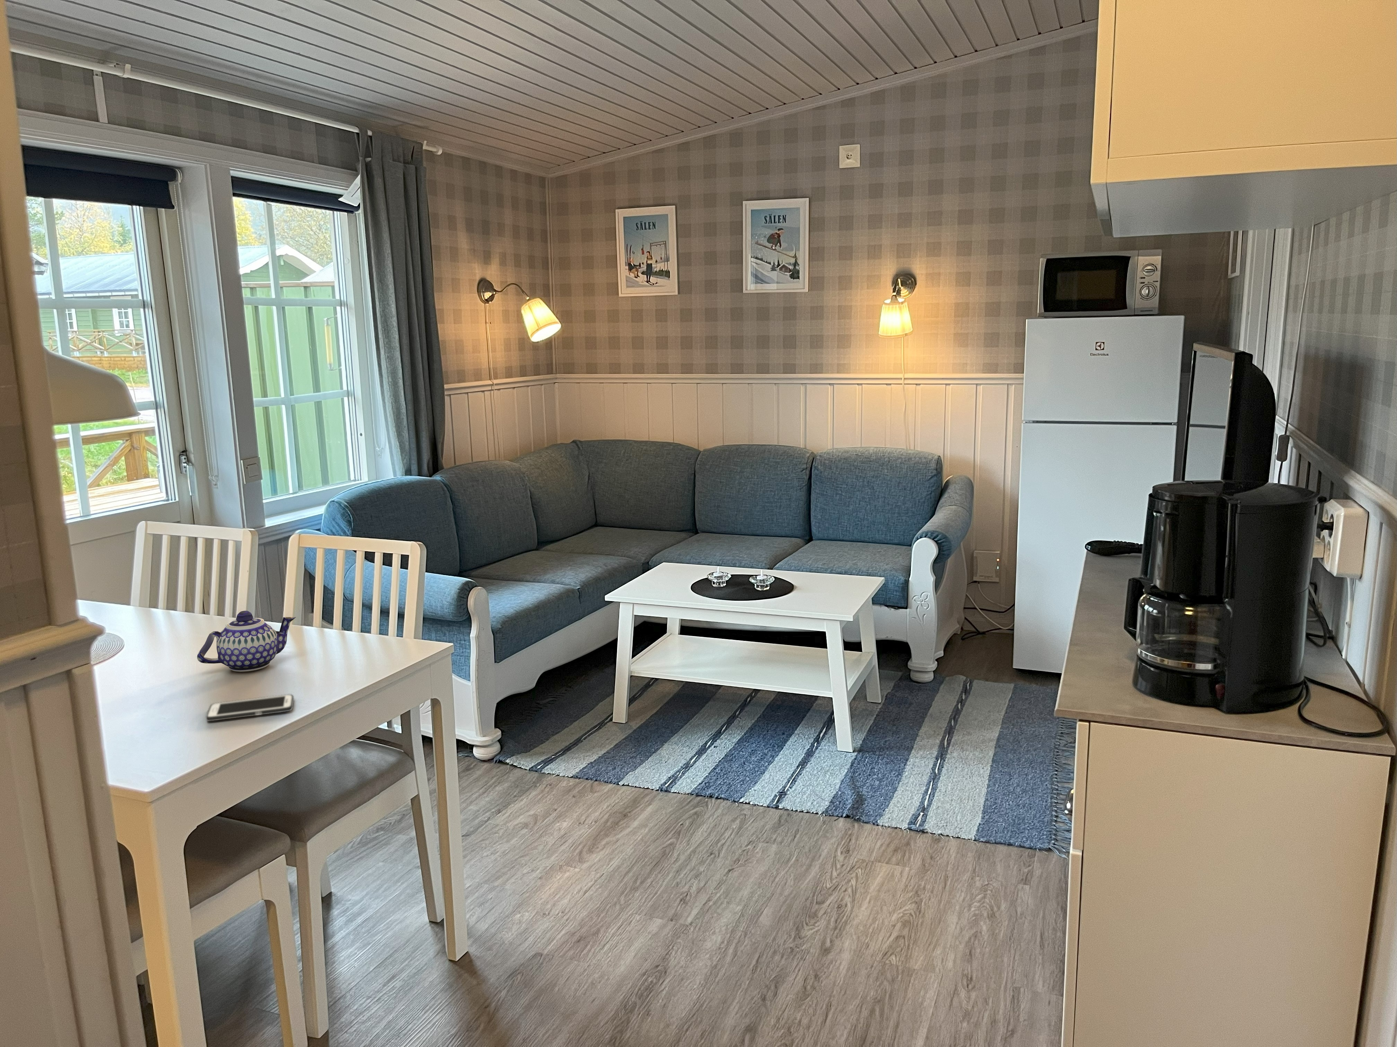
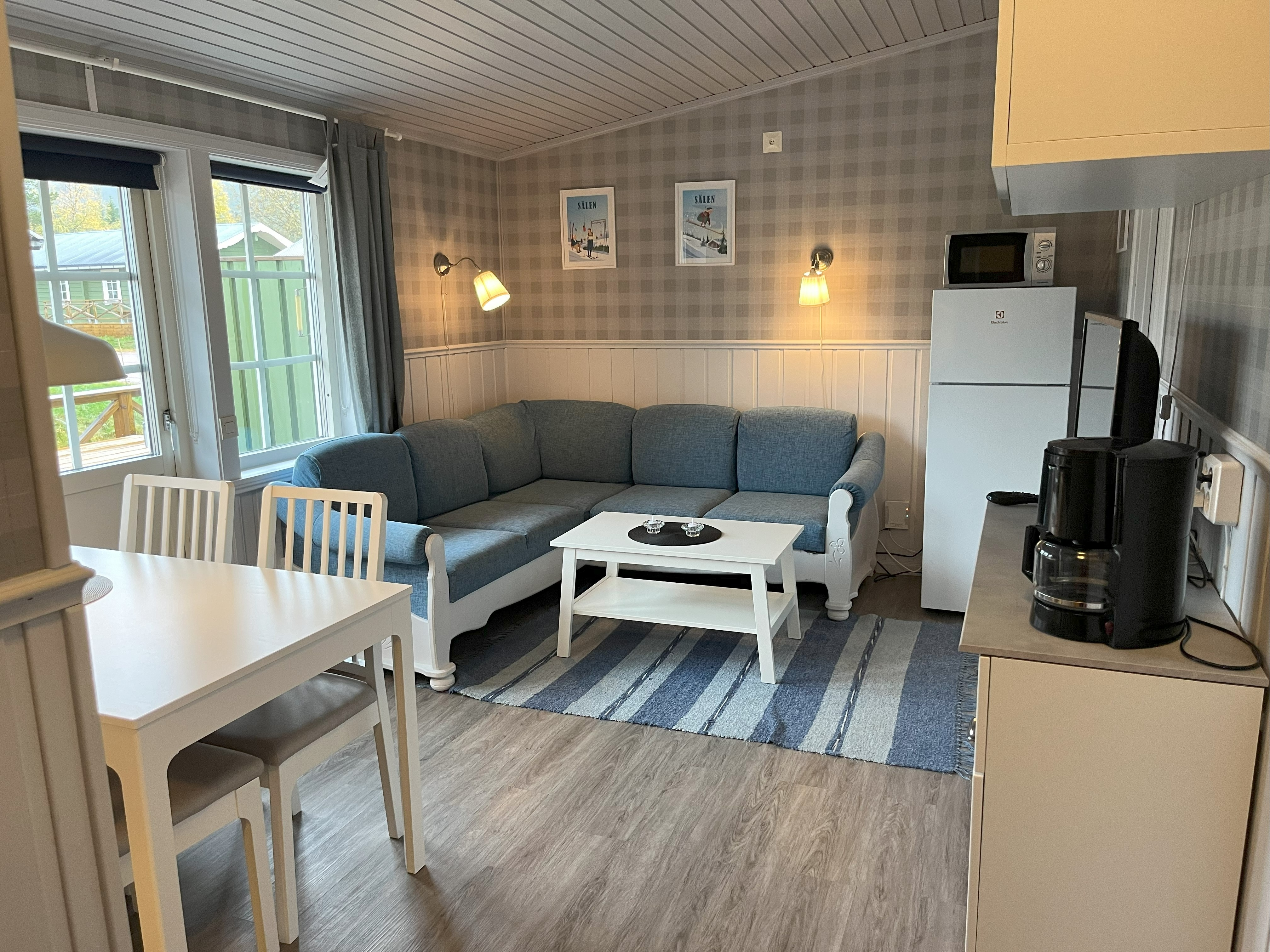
- teapot [197,610,296,672]
- cell phone [206,694,294,721]
